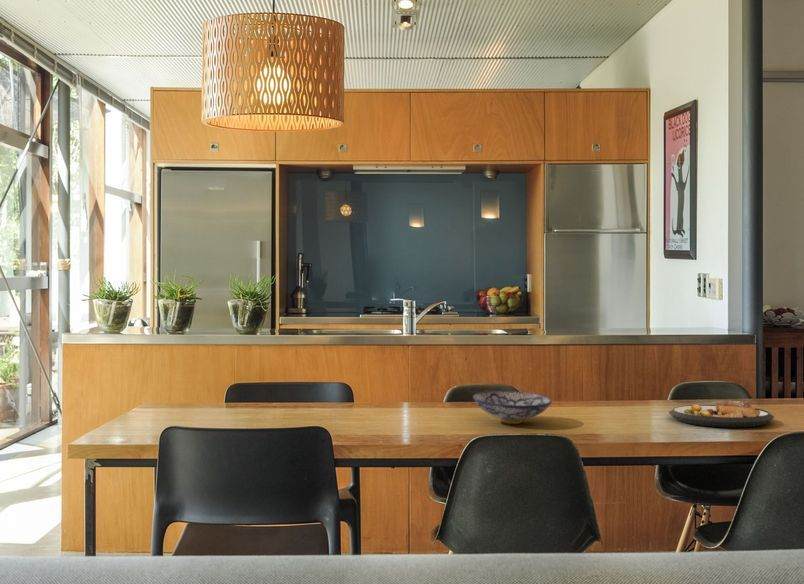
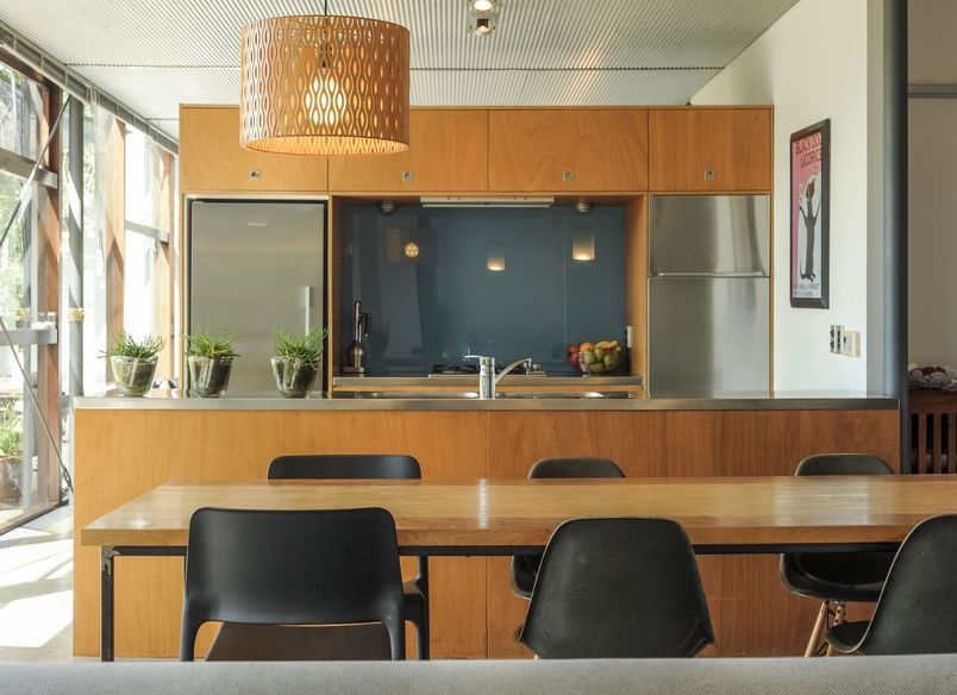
- bowl [472,390,553,425]
- plate [668,400,775,428]
